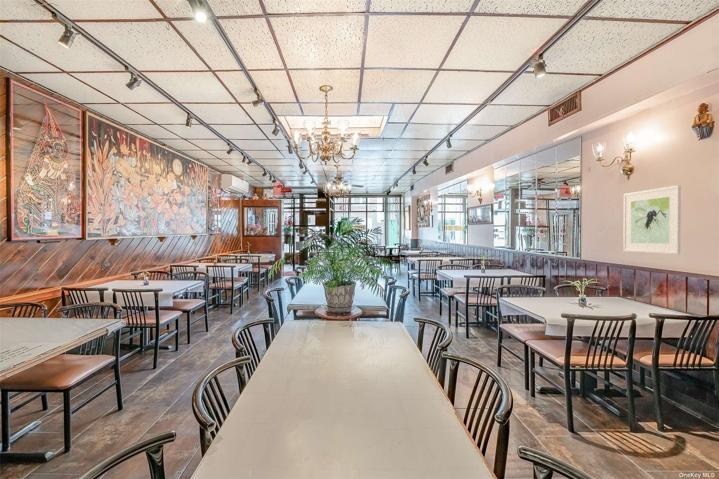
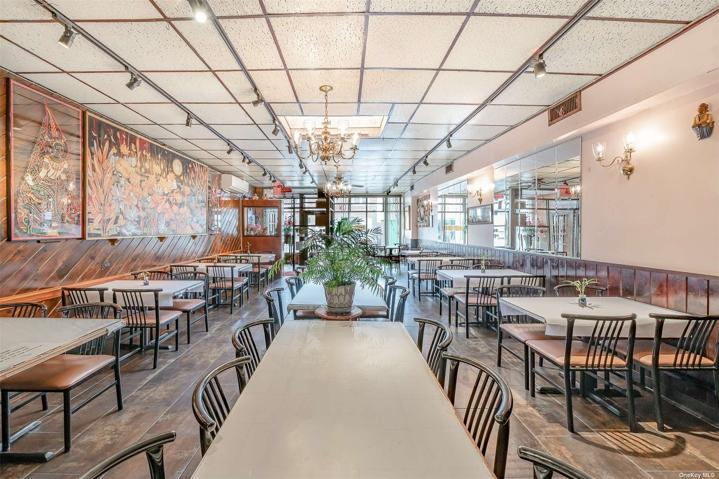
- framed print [622,184,682,255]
